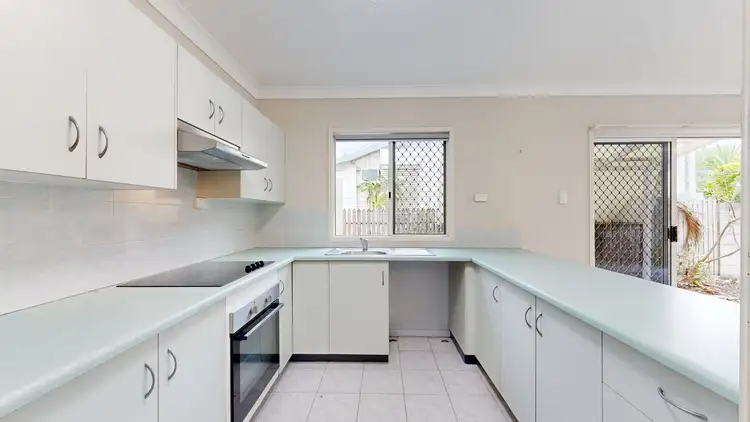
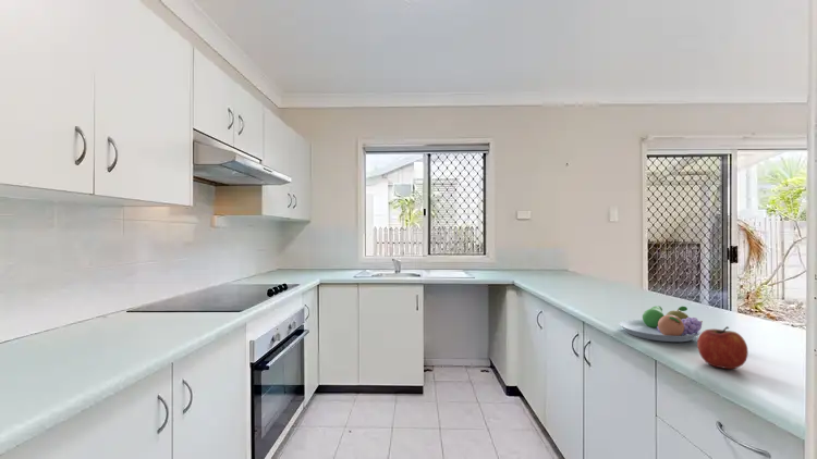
+ fruit bowl [618,305,704,343]
+ apple [696,325,749,370]
